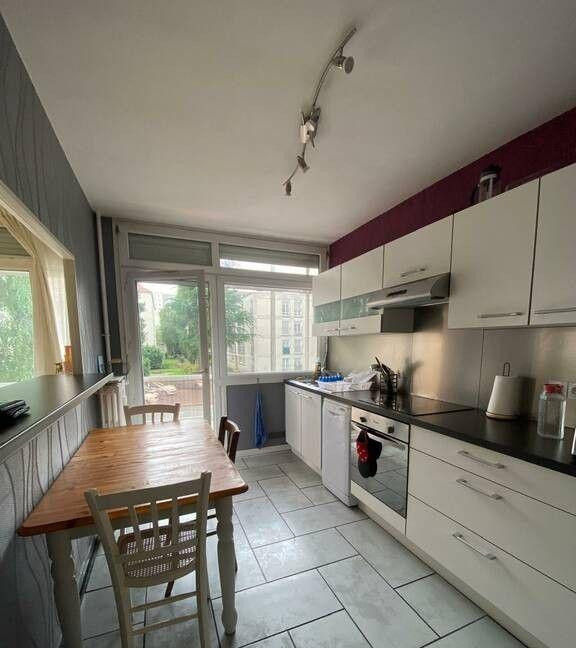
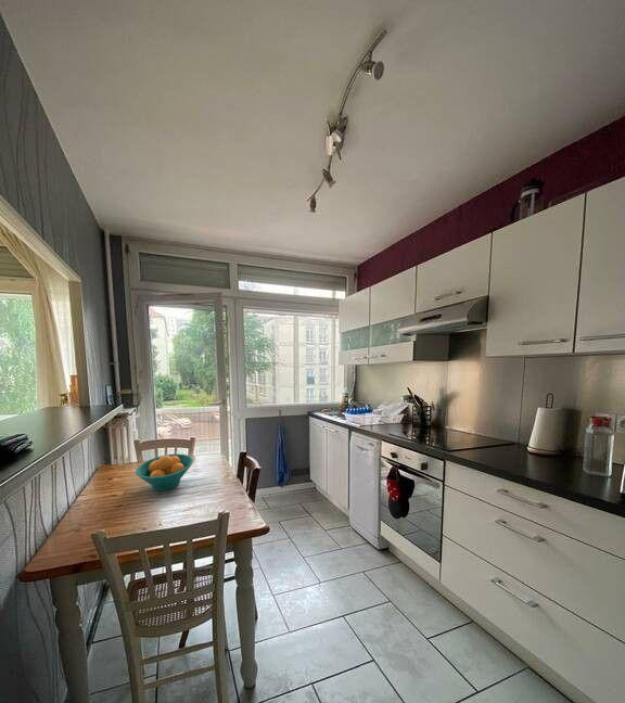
+ fruit bowl [135,452,194,491]
